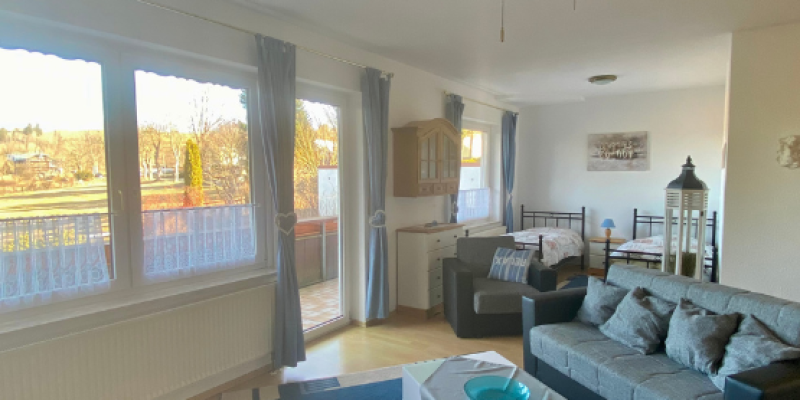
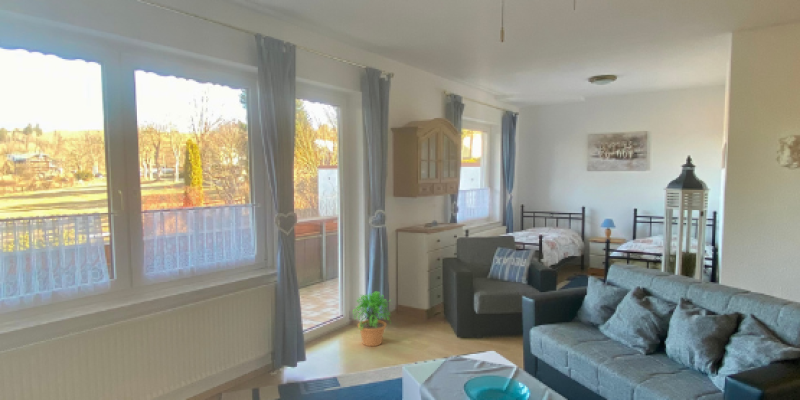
+ potted plant [351,290,392,347]
